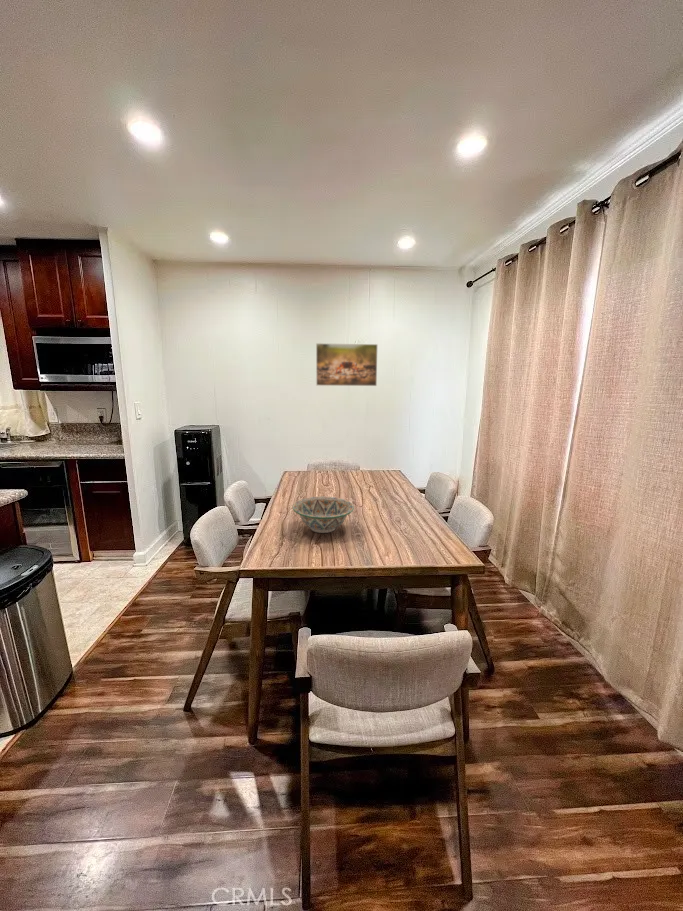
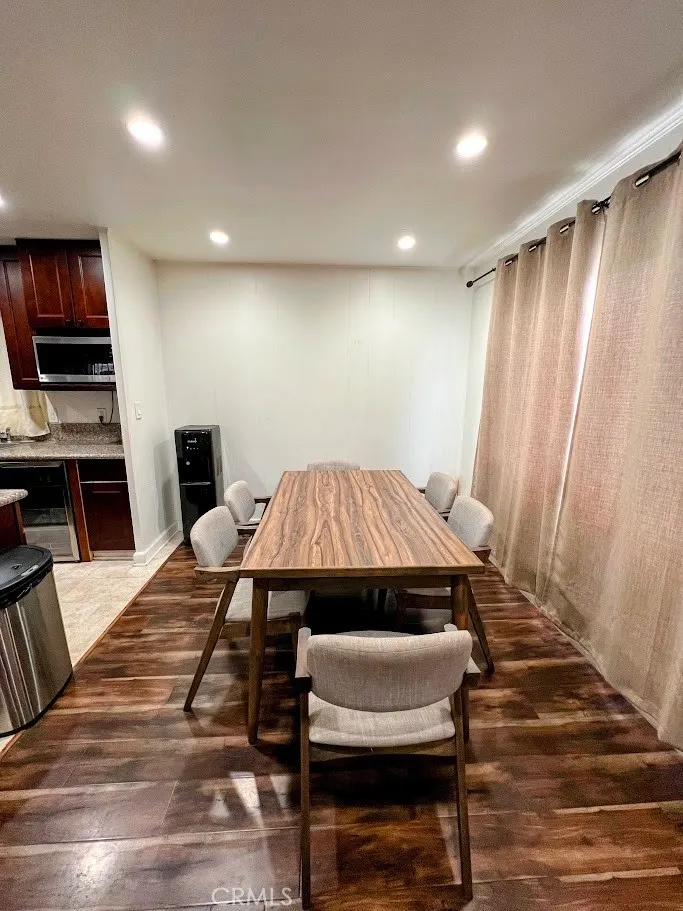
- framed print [315,342,379,387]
- decorative bowl [292,495,355,534]
